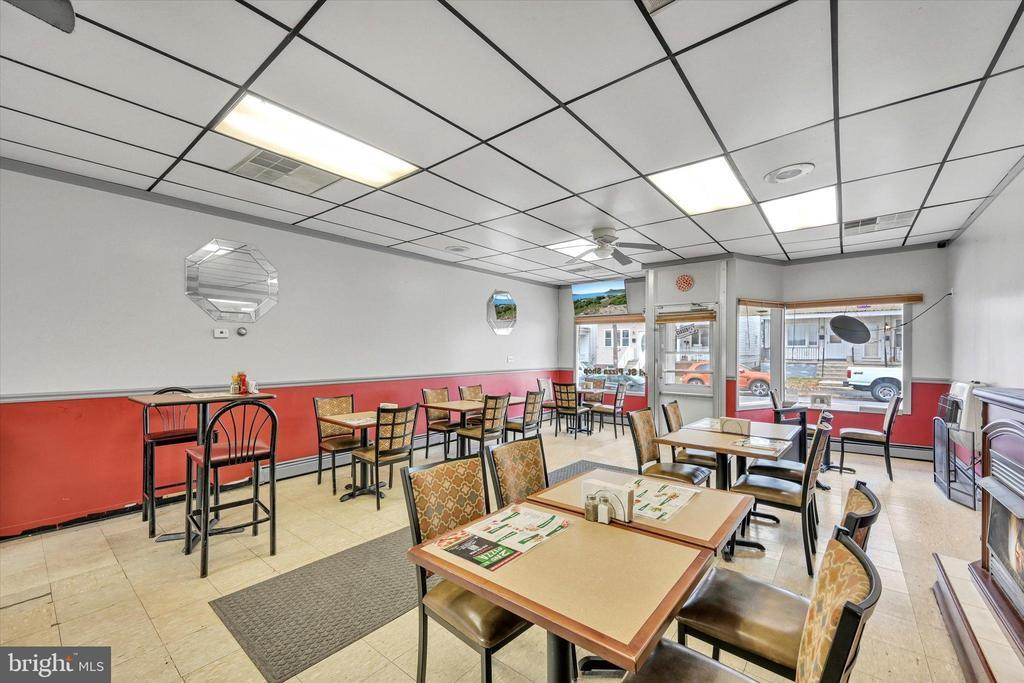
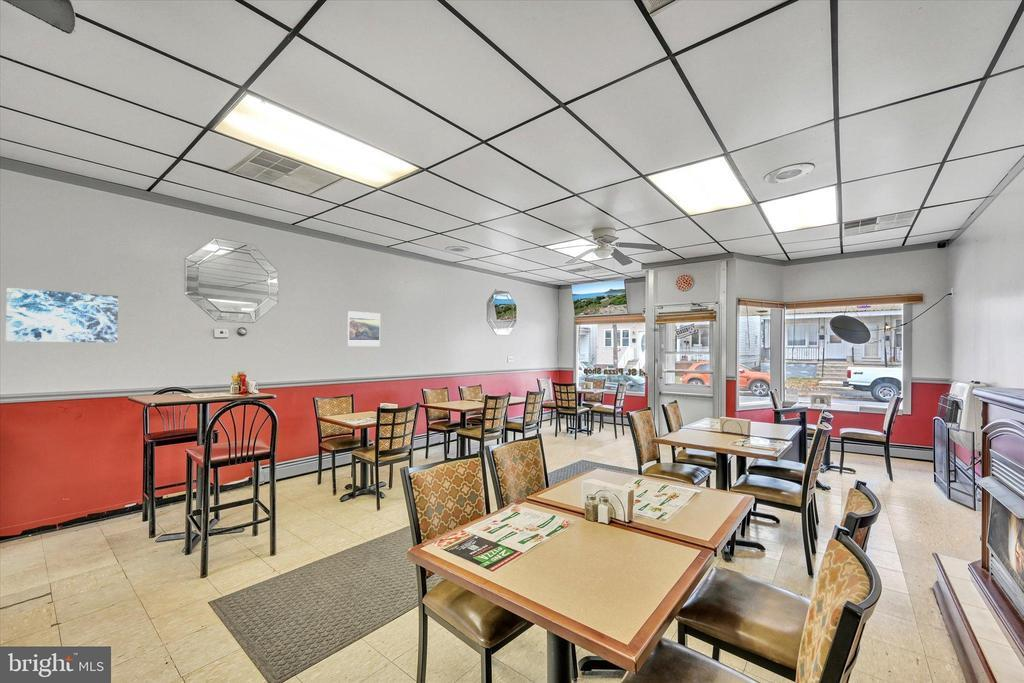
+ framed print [346,310,381,347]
+ wall art [5,287,119,343]
